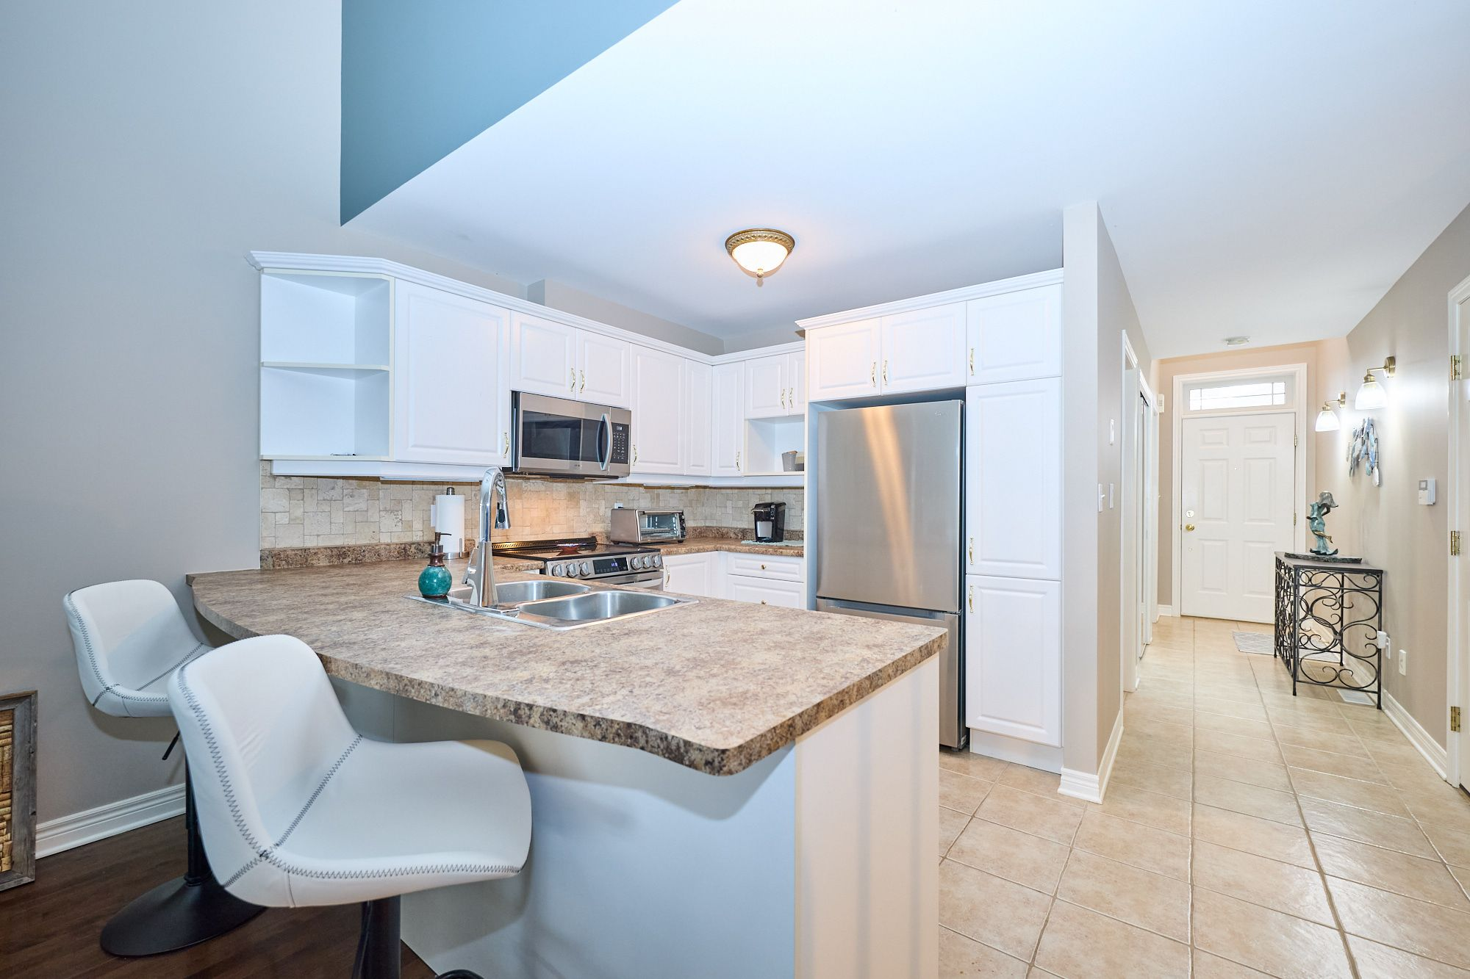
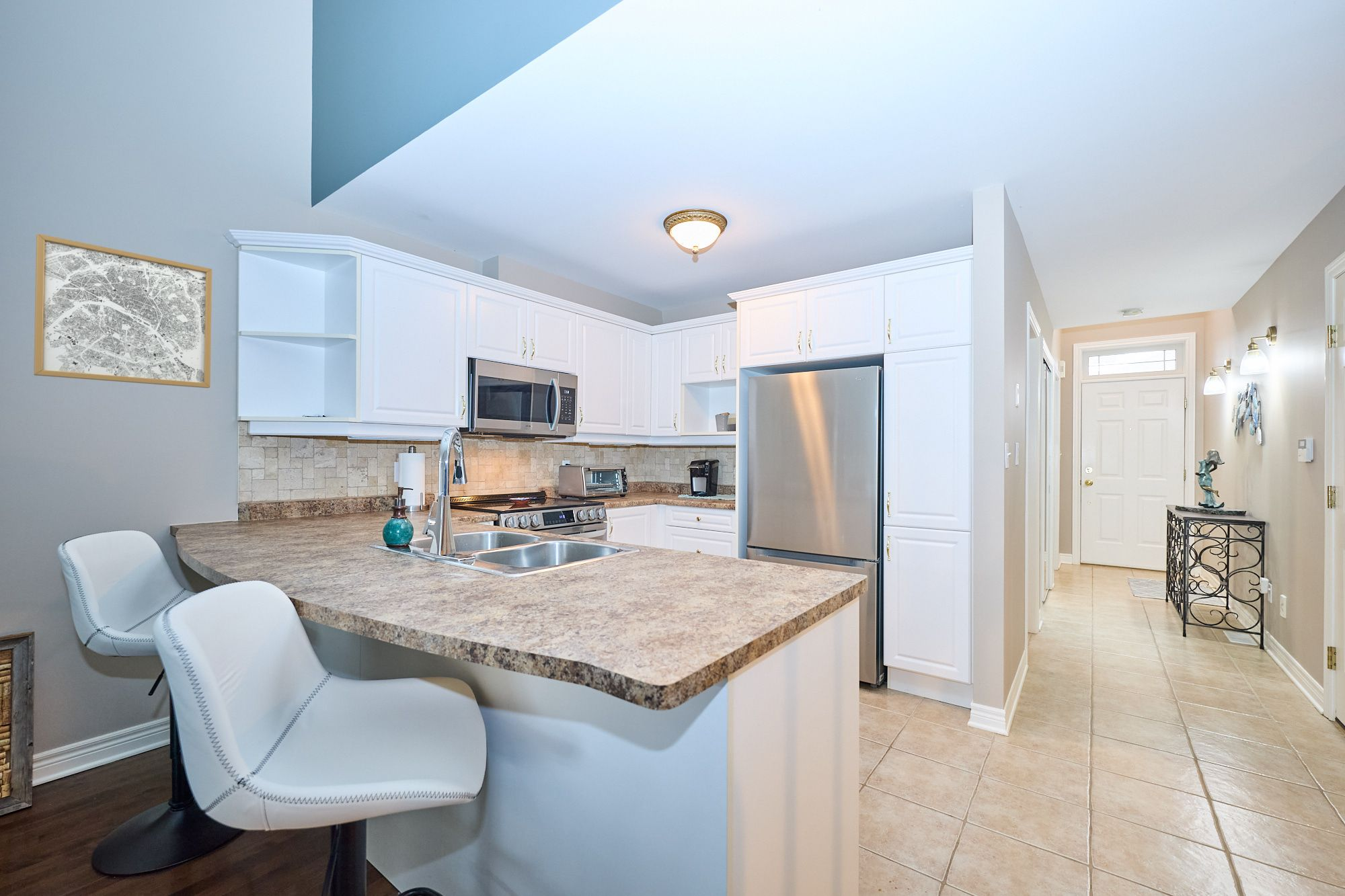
+ wall art [33,233,213,389]
